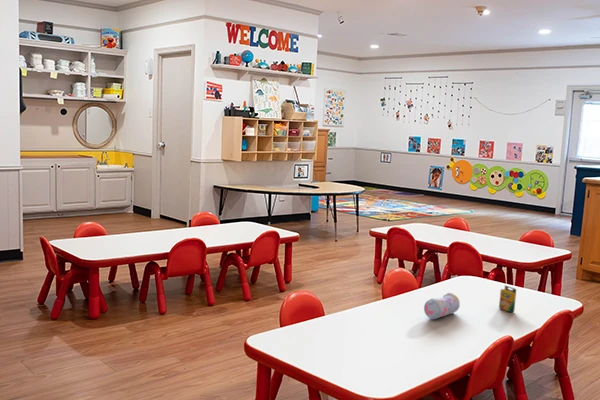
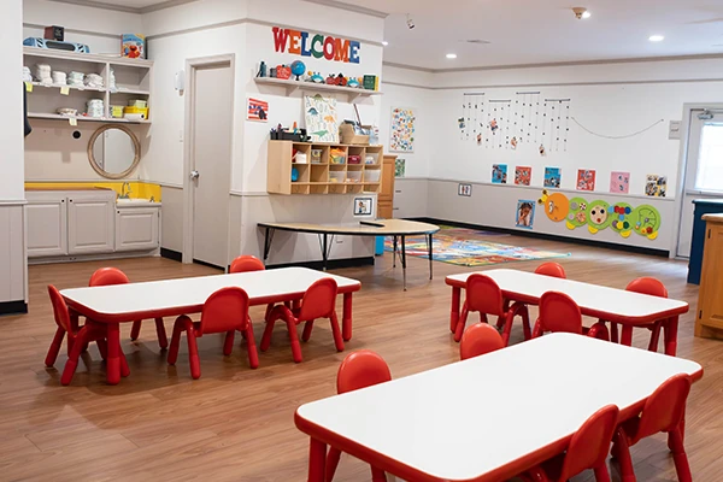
- pencil case [423,292,461,321]
- crayon box [498,284,517,313]
